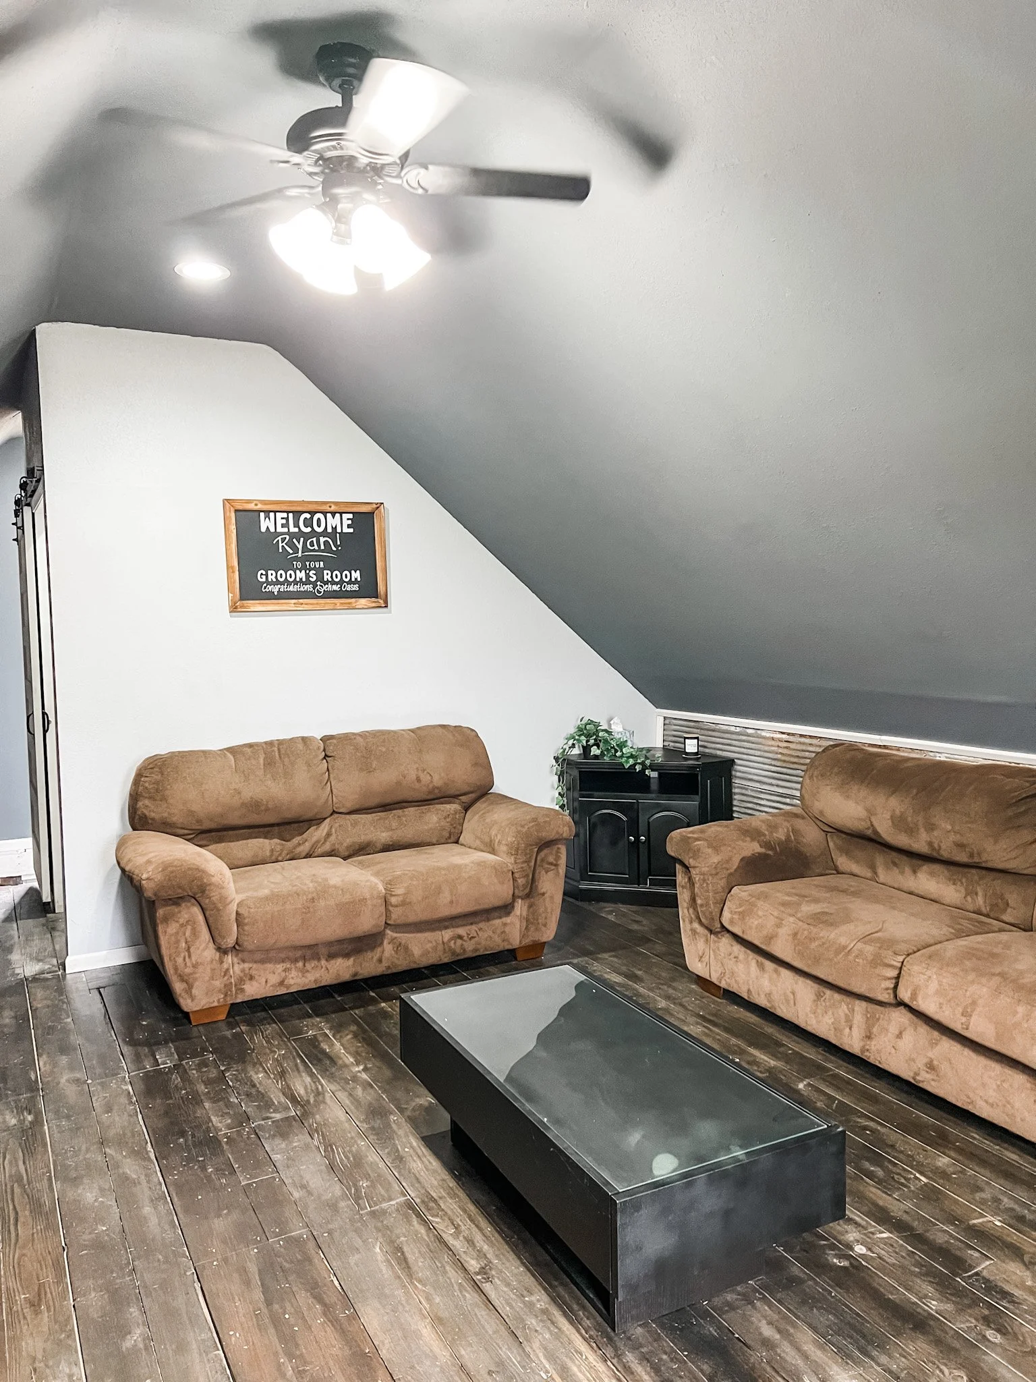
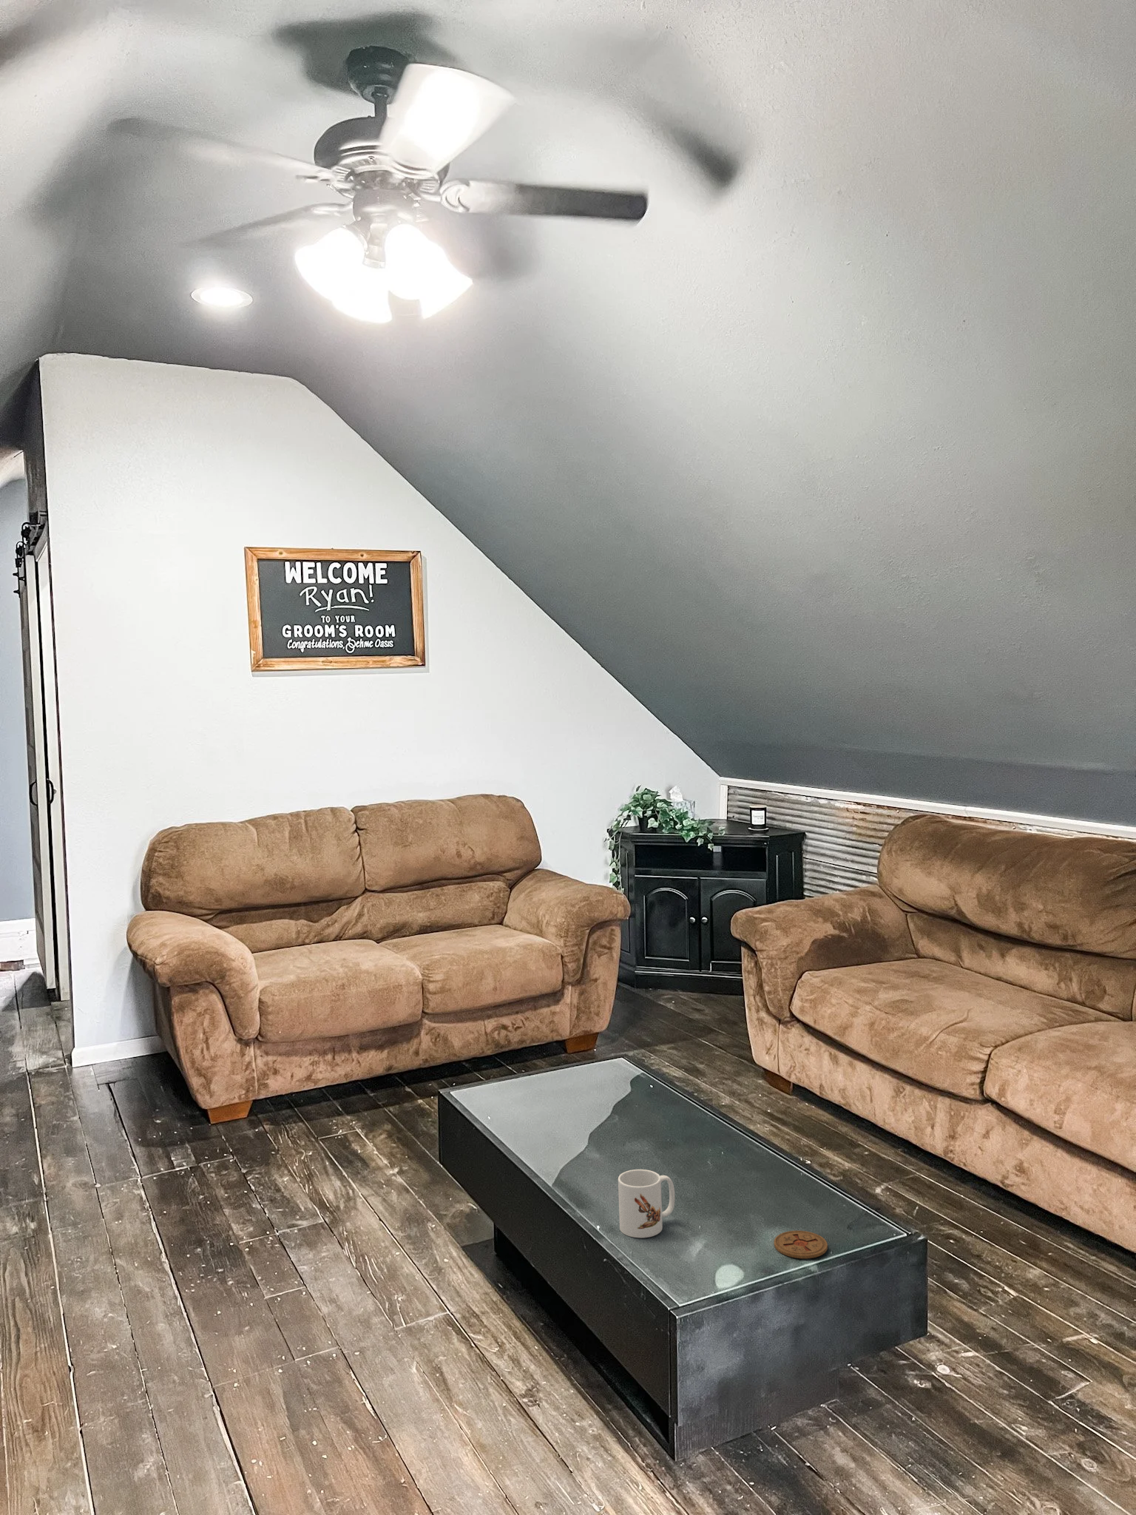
+ mug [618,1169,675,1238]
+ coaster [773,1230,828,1259]
